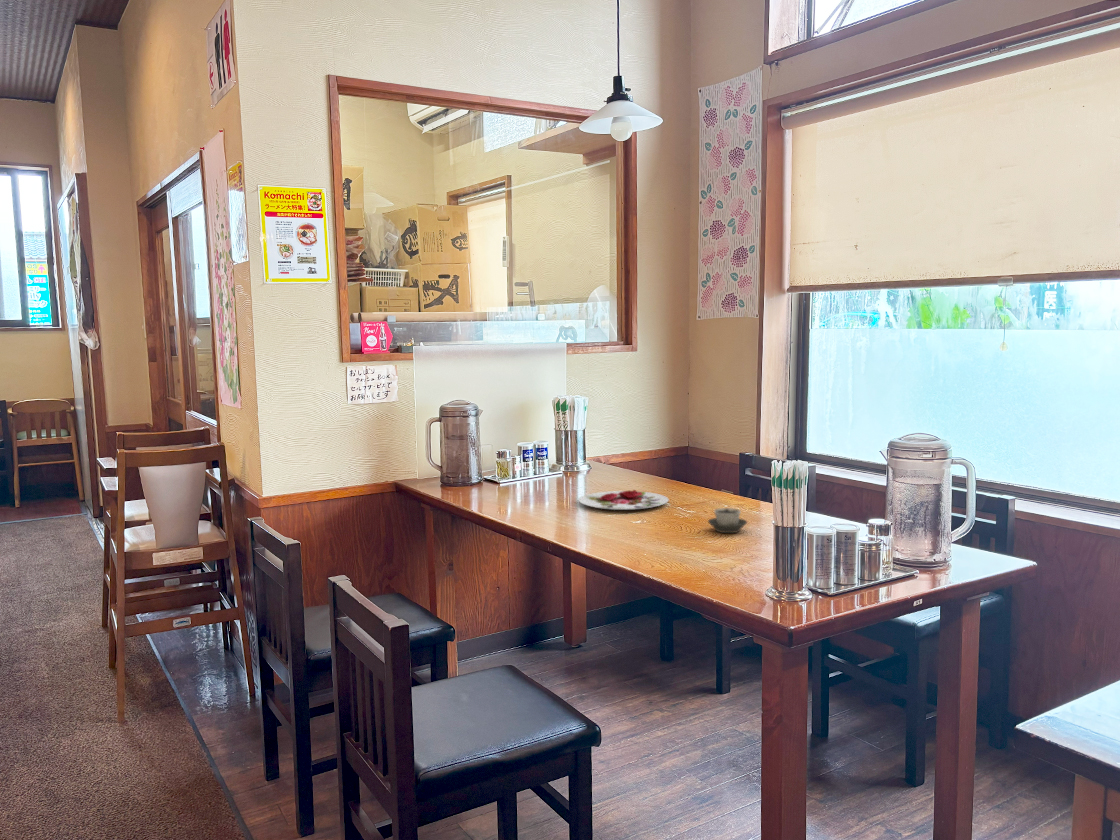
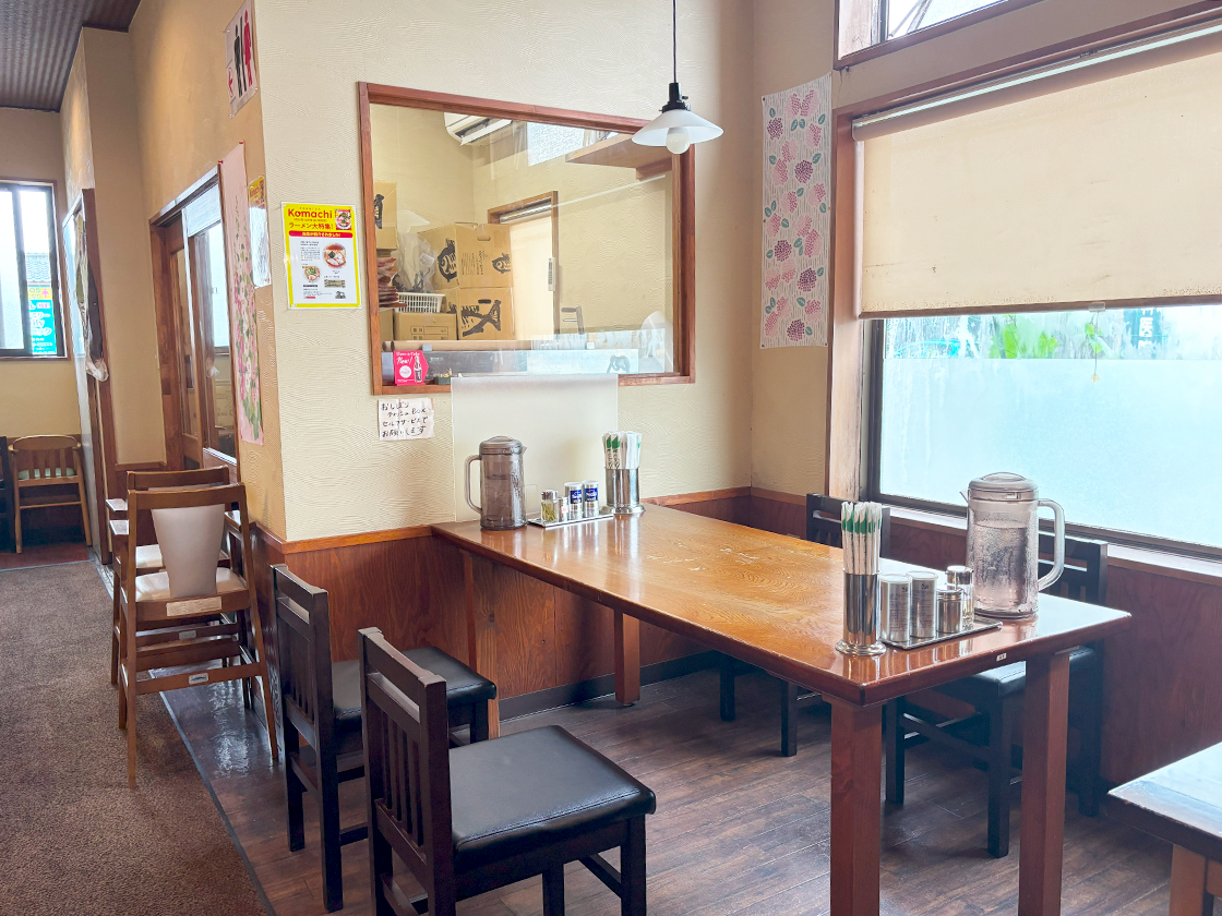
- cup [707,507,748,534]
- plate [578,489,670,511]
